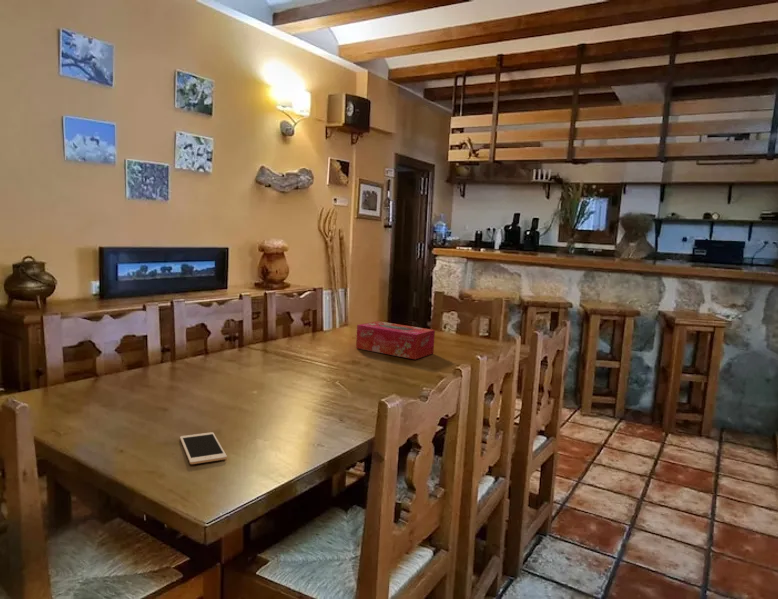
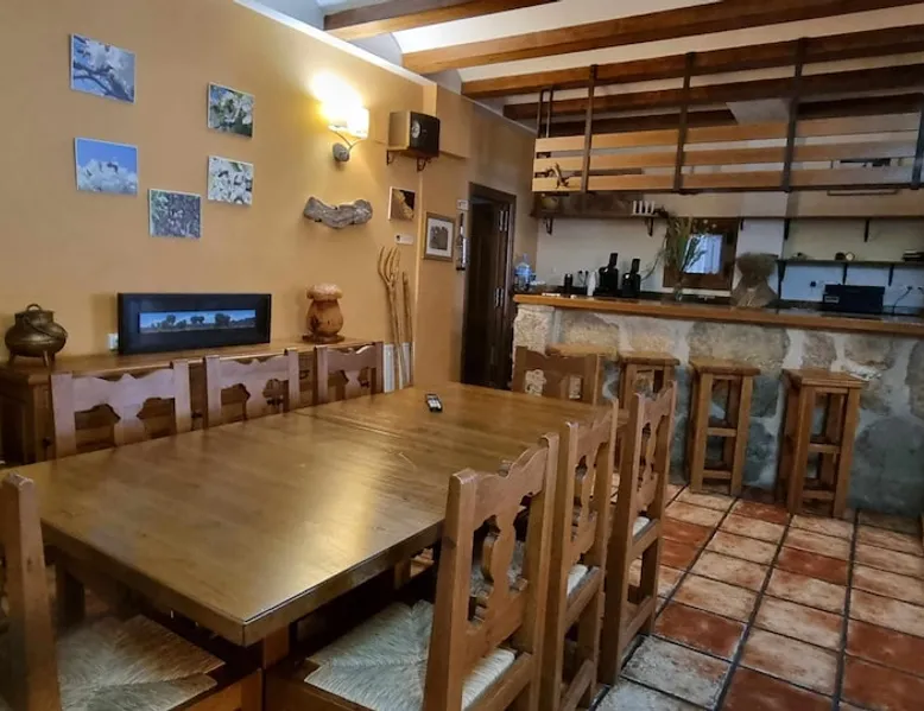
- tissue box [355,320,436,360]
- cell phone [179,431,228,465]
